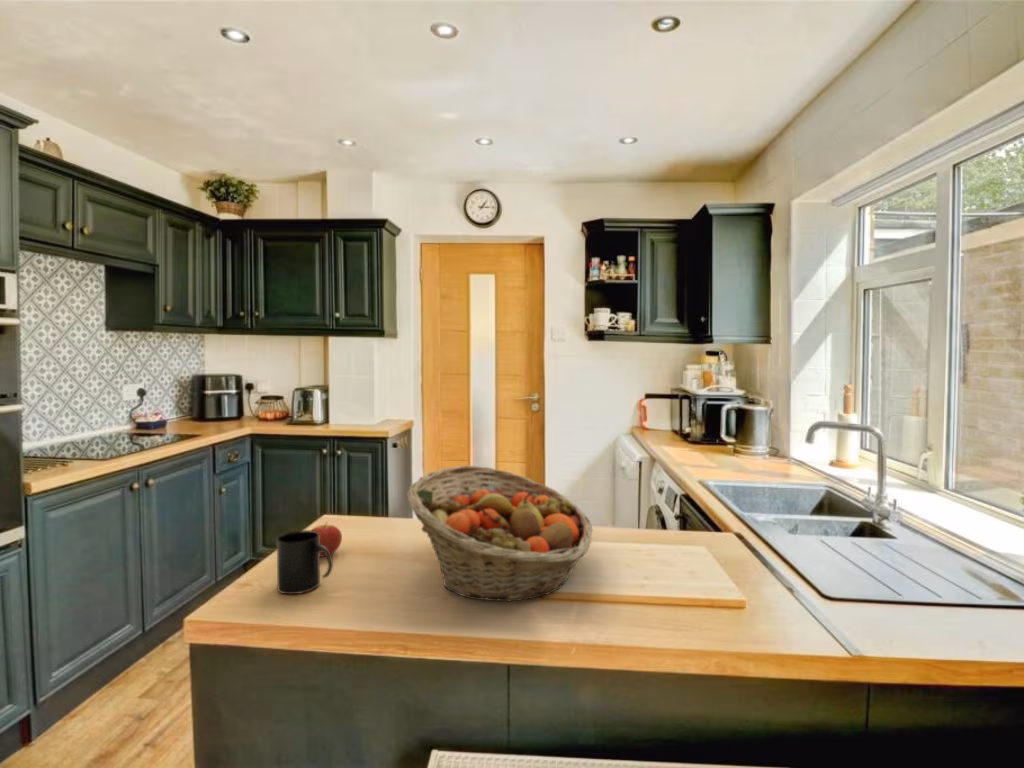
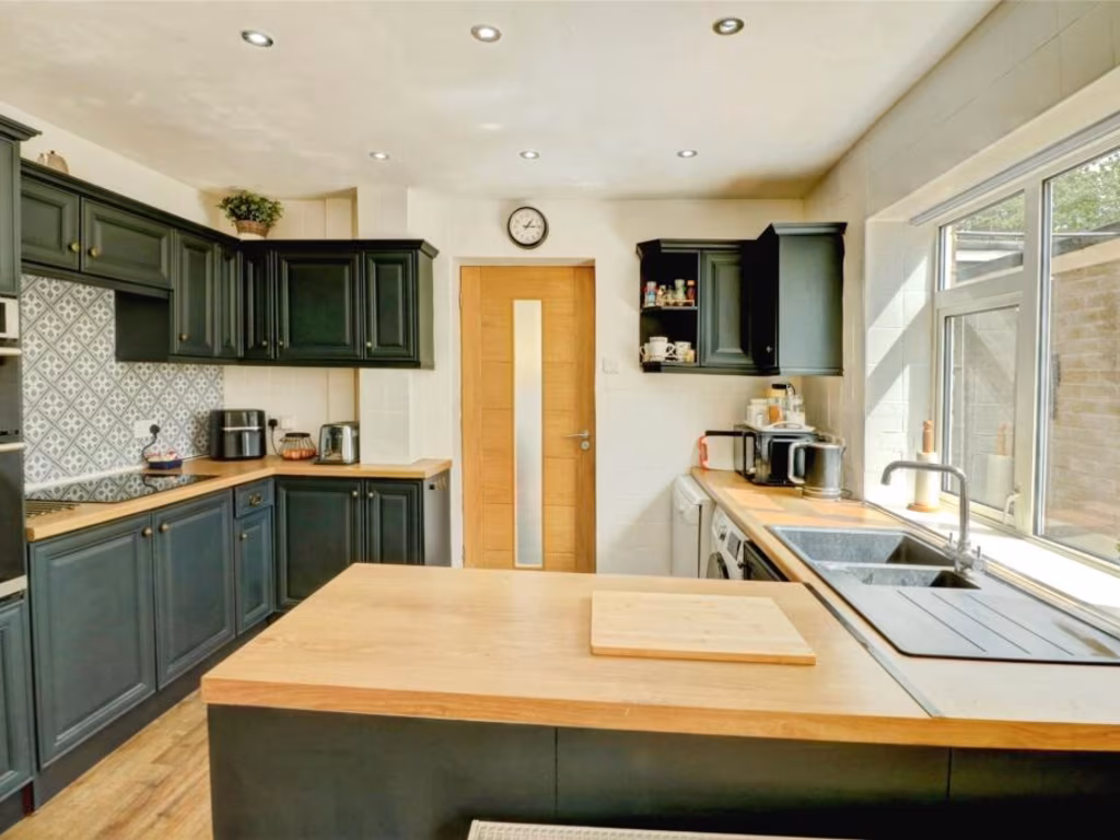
- fruit basket [406,464,594,602]
- apple [310,521,343,558]
- mug [275,529,334,595]
